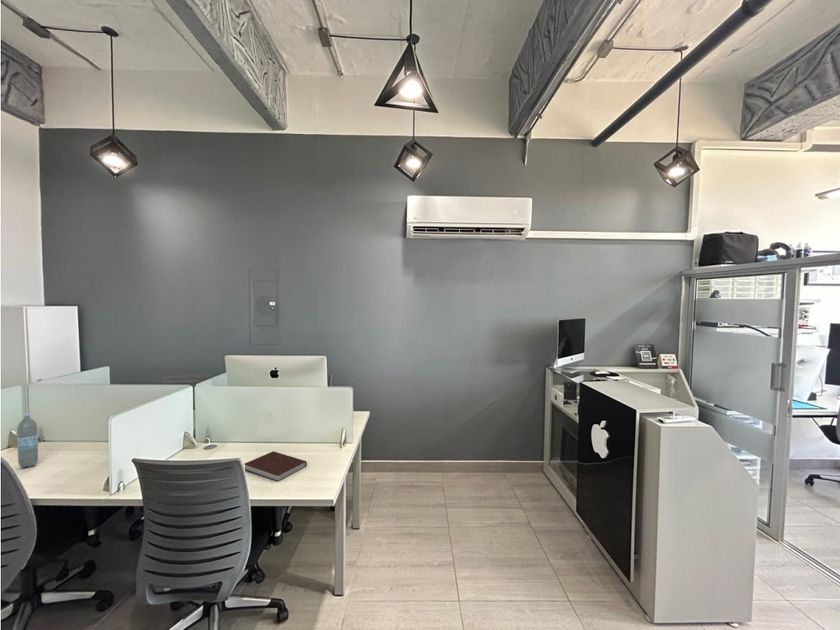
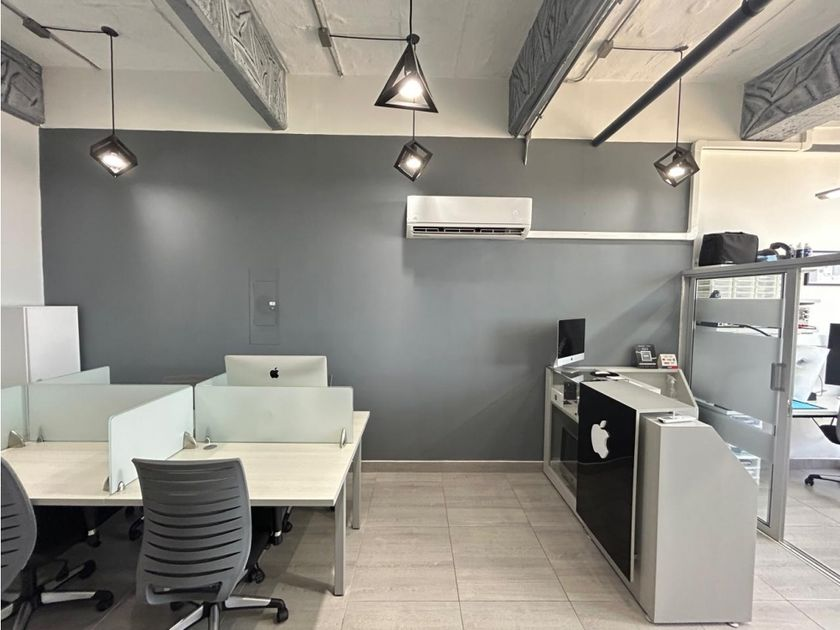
- water bottle [16,412,39,469]
- notebook [243,450,308,483]
